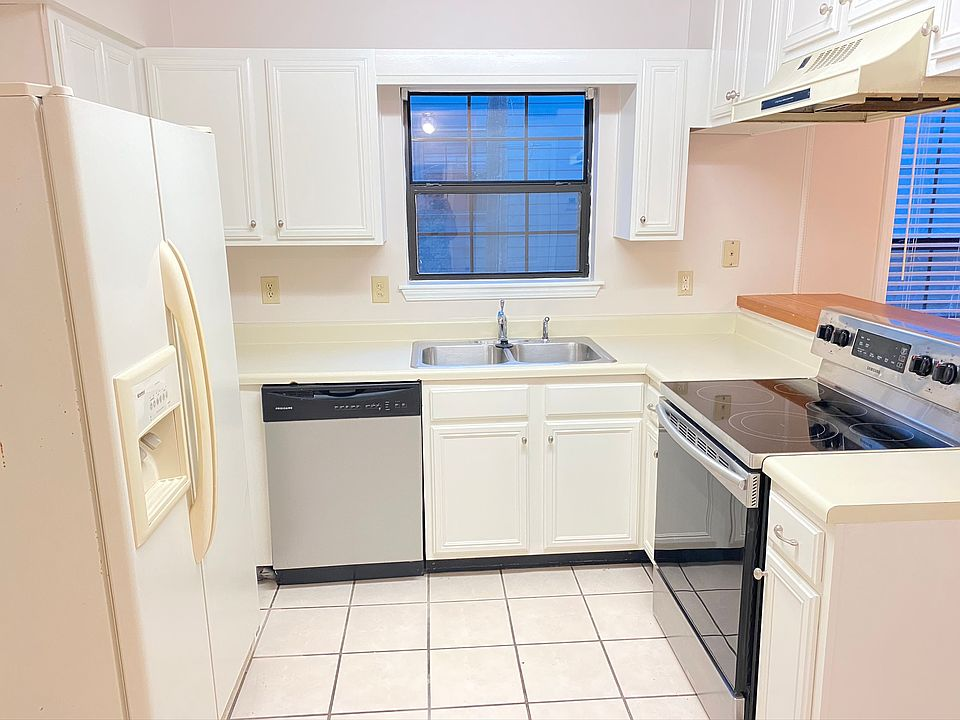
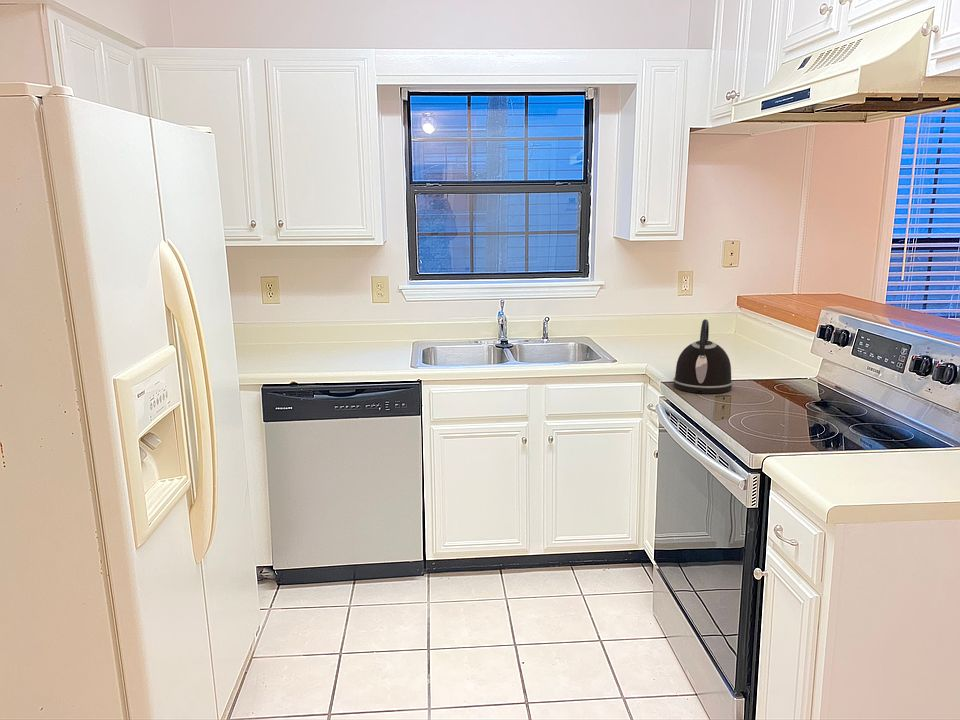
+ kettle [672,318,734,394]
